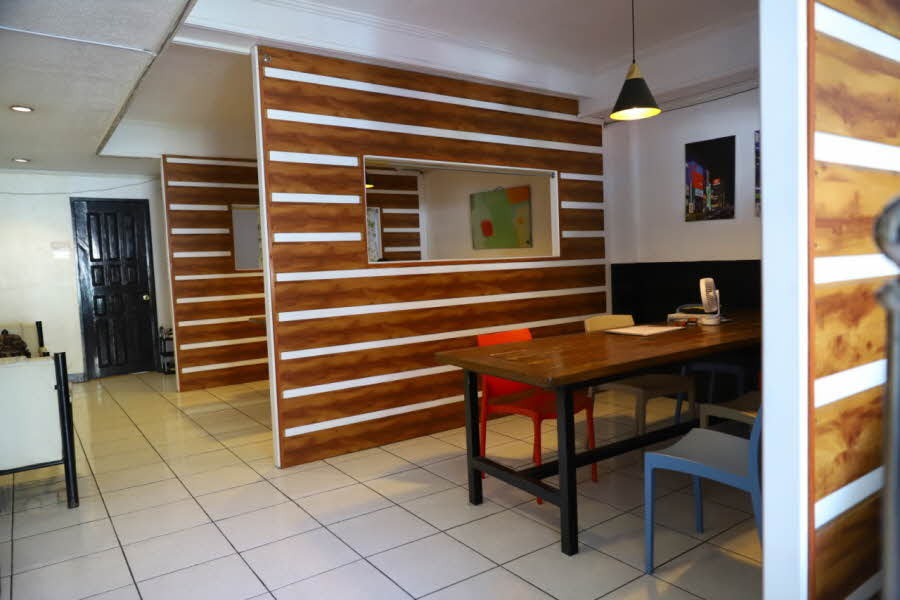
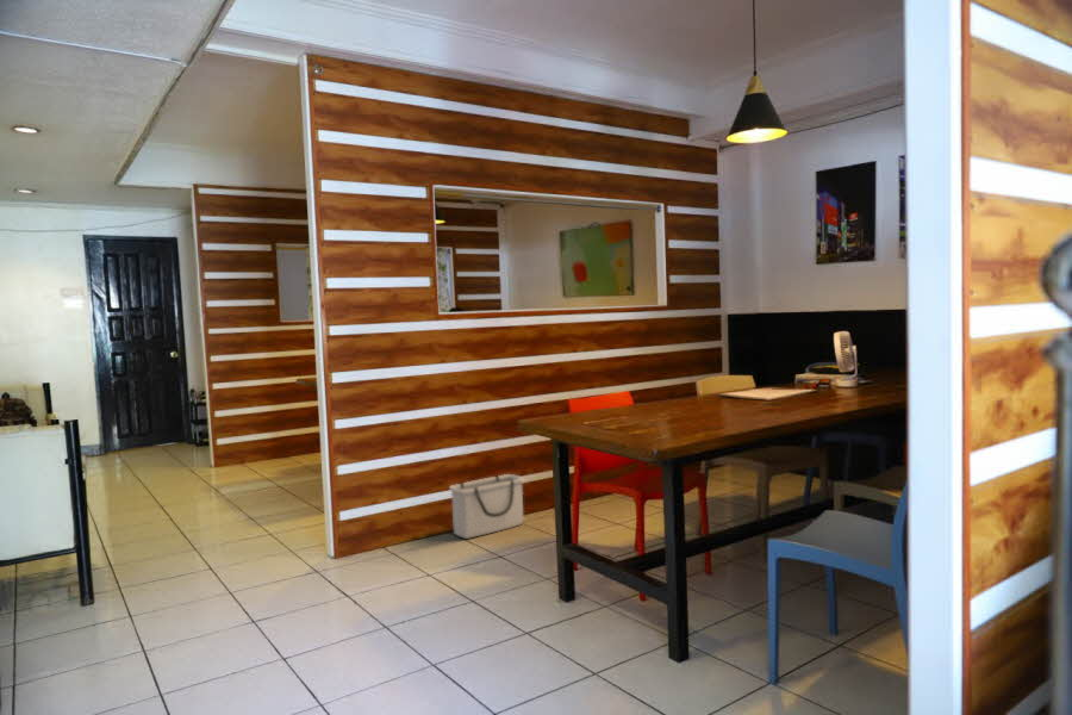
+ storage bin [448,473,525,540]
